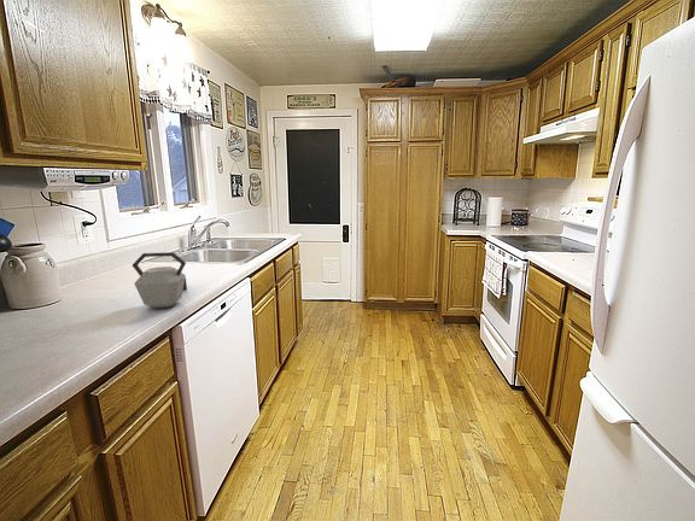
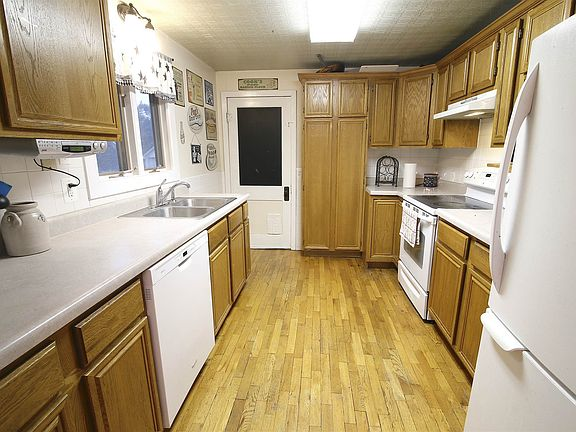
- kettle [132,251,188,310]
